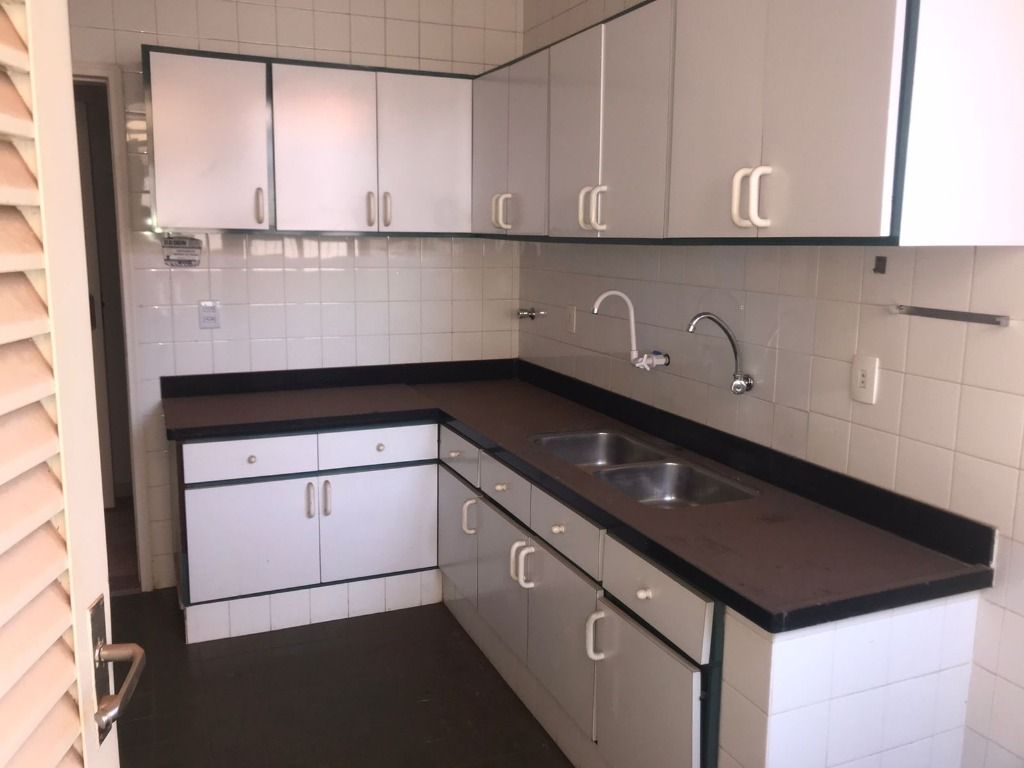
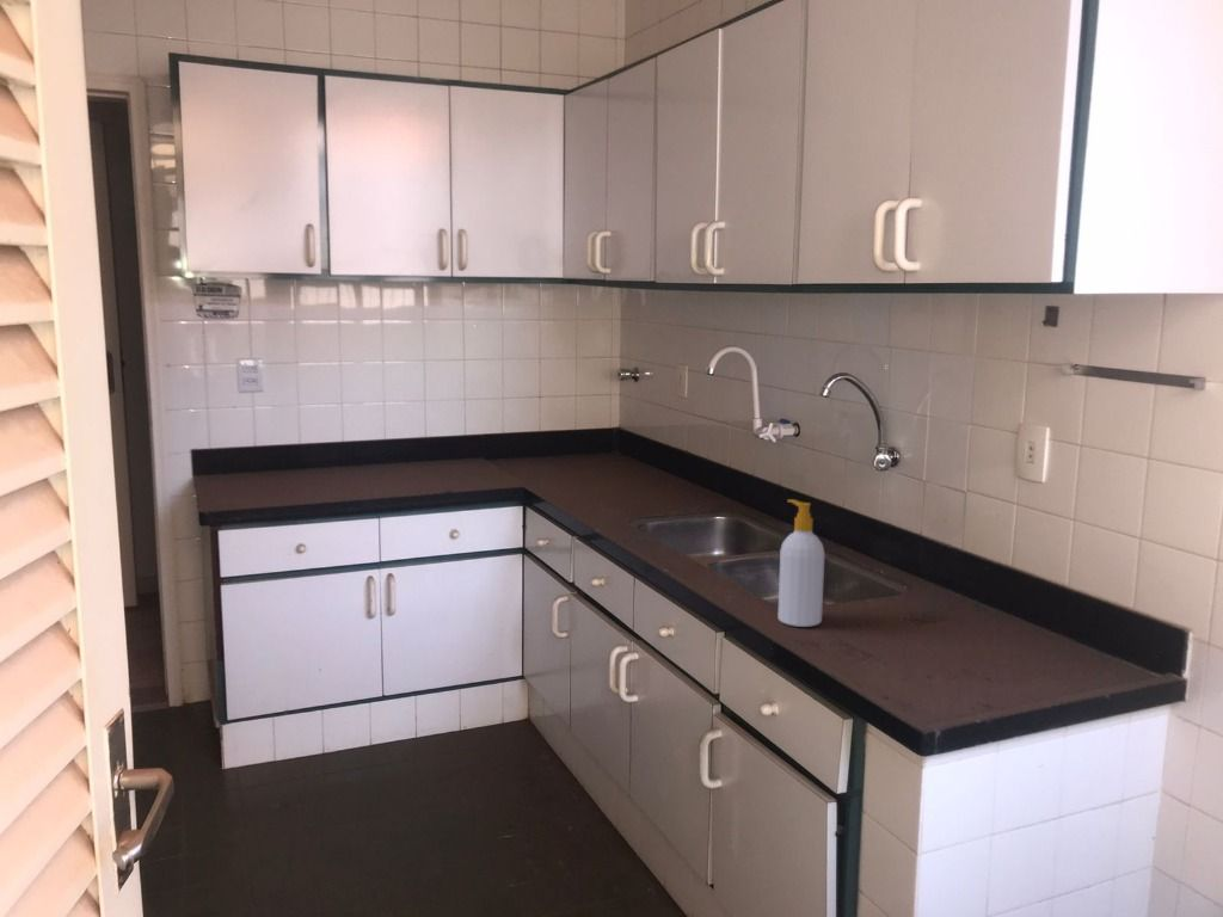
+ soap bottle [776,498,825,628]
